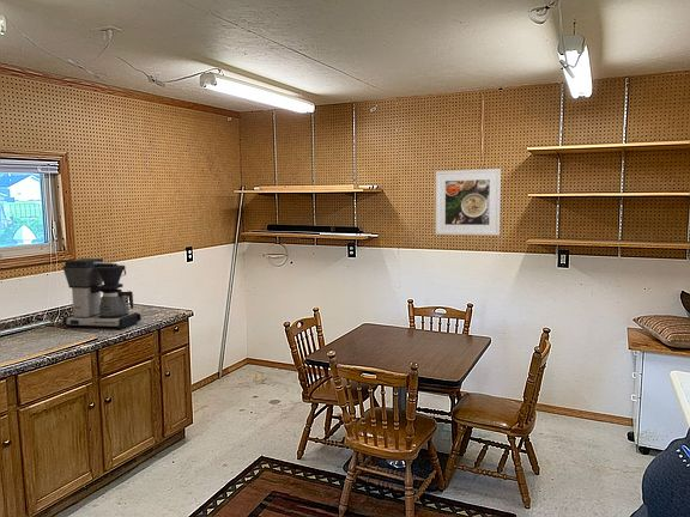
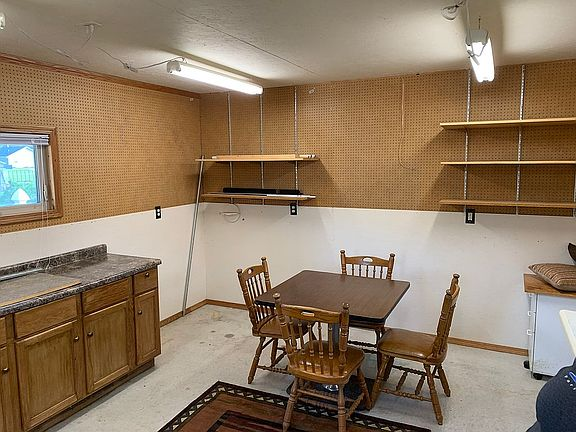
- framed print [434,168,502,236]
- coffee maker [61,257,143,330]
